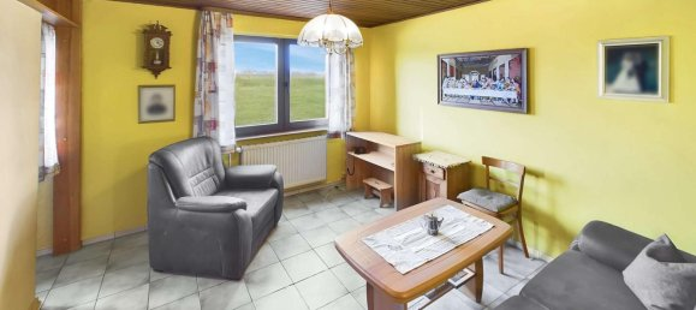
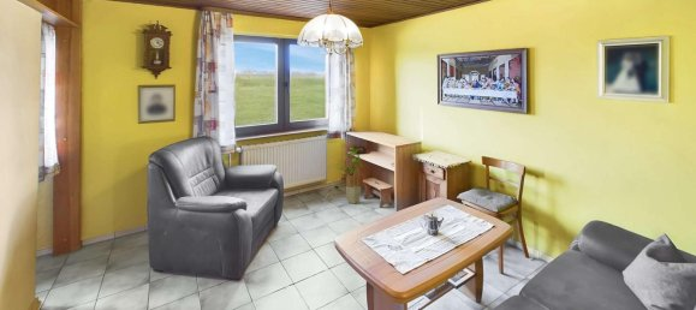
+ house plant [335,147,364,205]
